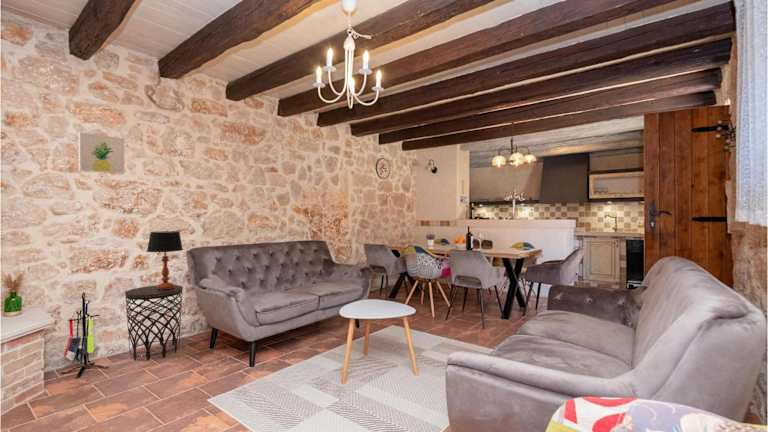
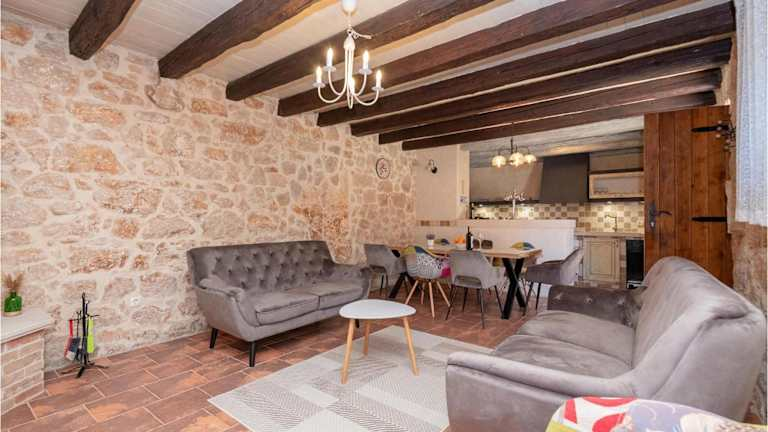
- table lamp [146,230,184,290]
- side table [124,284,184,362]
- wall art [78,131,125,175]
